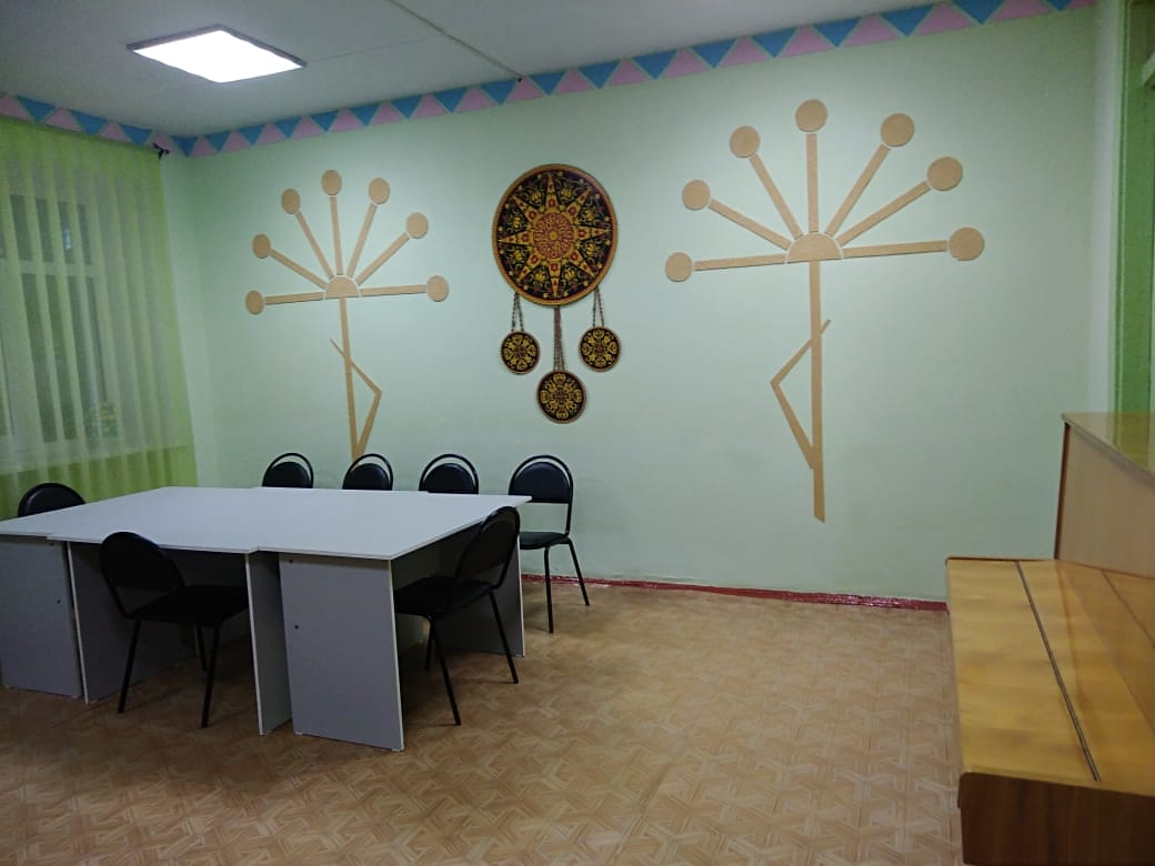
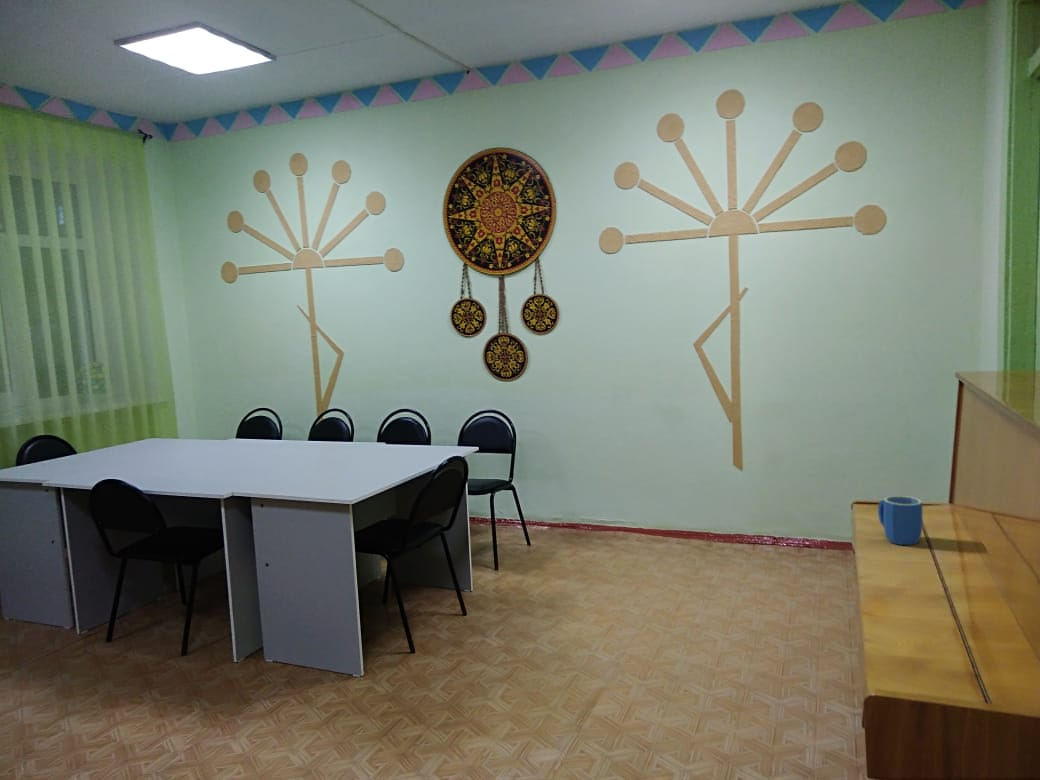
+ mug [877,495,924,546]
